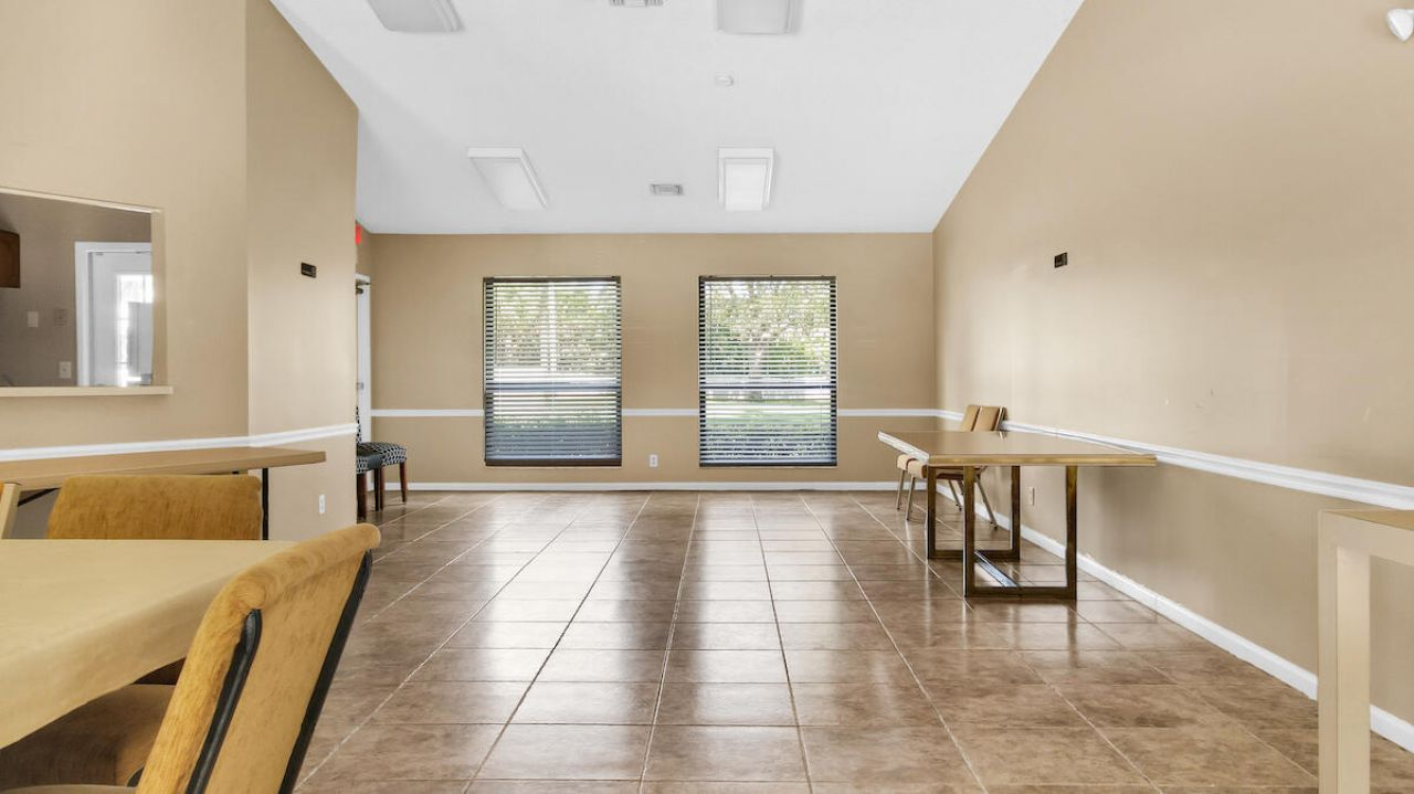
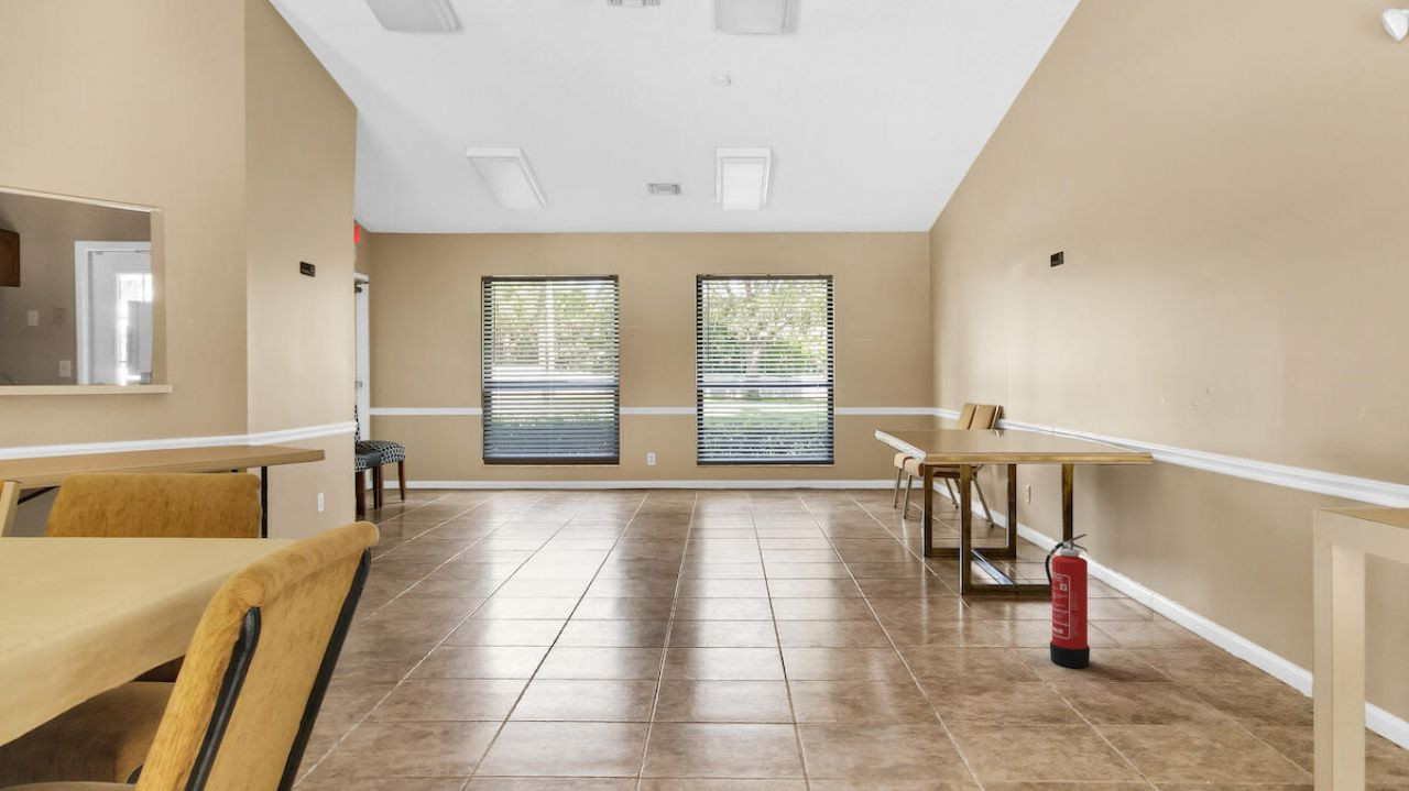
+ fire extinguisher [1044,532,1091,669]
